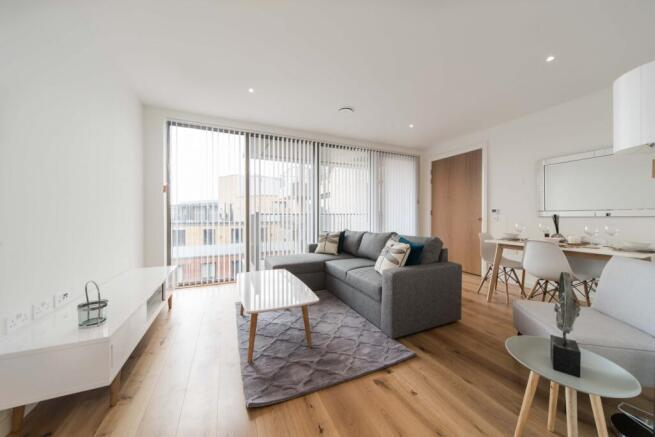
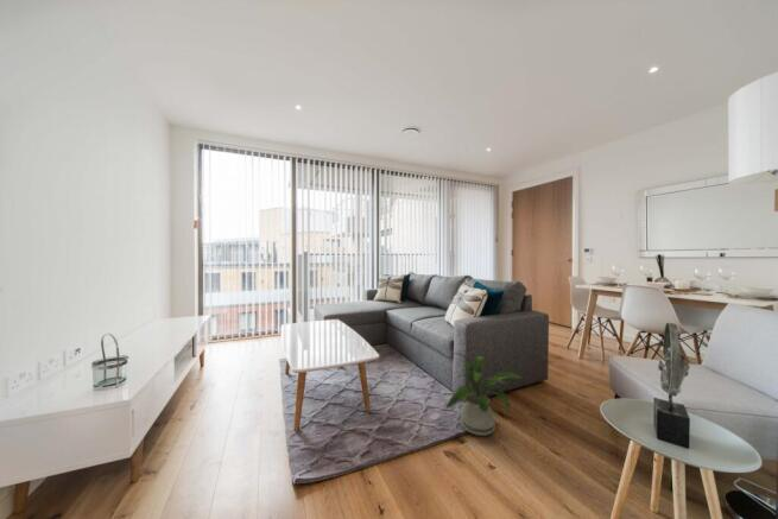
+ house plant [444,350,526,437]
